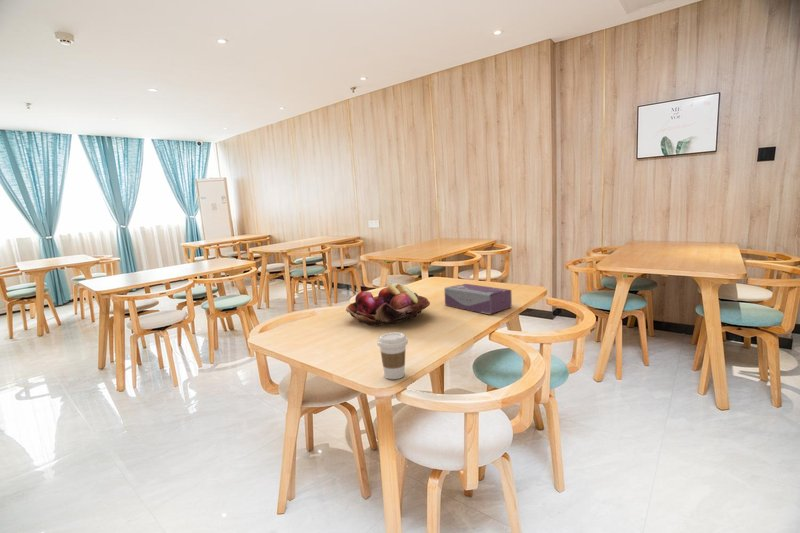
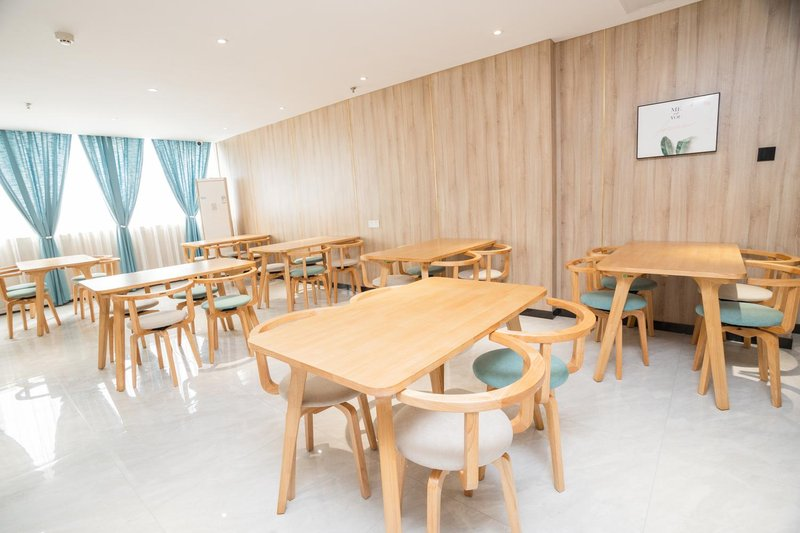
- fruit basket [345,282,431,326]
- tissue box [444,283,513,315]
- coffee cup [376,332,409,380]
